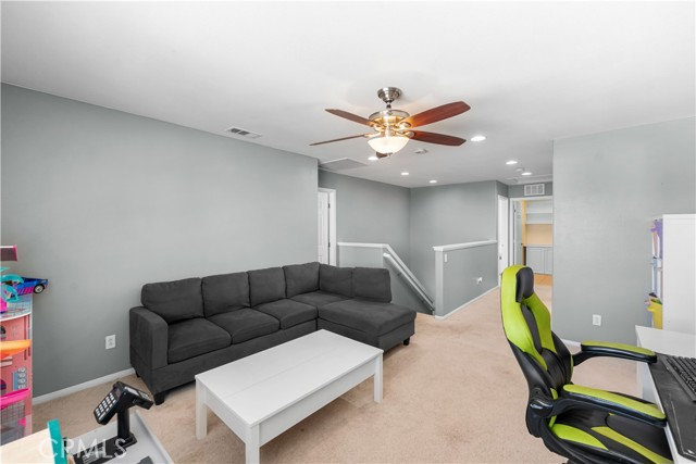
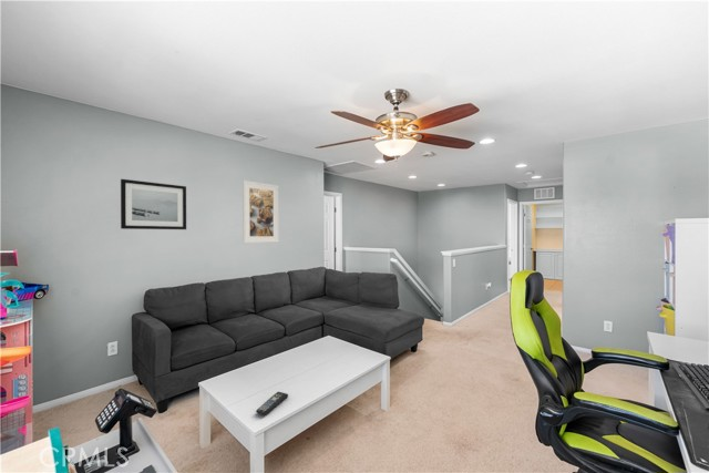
+ wall art [120,178,187,230]
+ remote control [255,391,289,417]
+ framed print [242,179,280,244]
